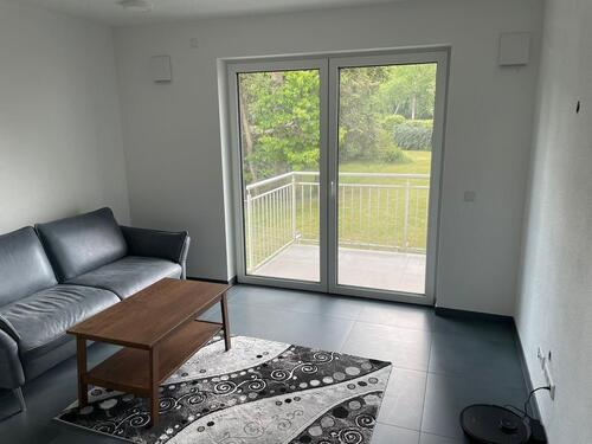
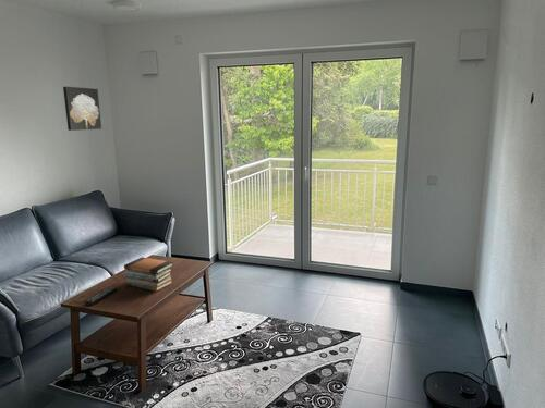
+ remote control [84,286,119,306]
+ book stack [123,256,174,293]
+ wall art [62,86,102,132]
